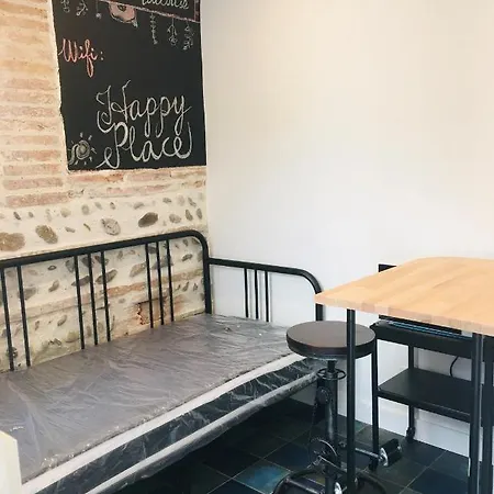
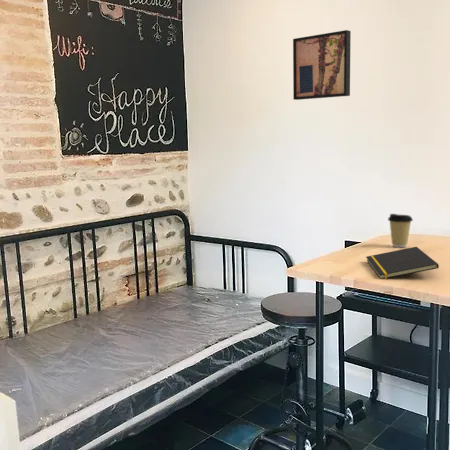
+ coffee cup [387,213,414,248]
+ wall art [292,29,352,101]
+ notepad [365,246,440,280]
